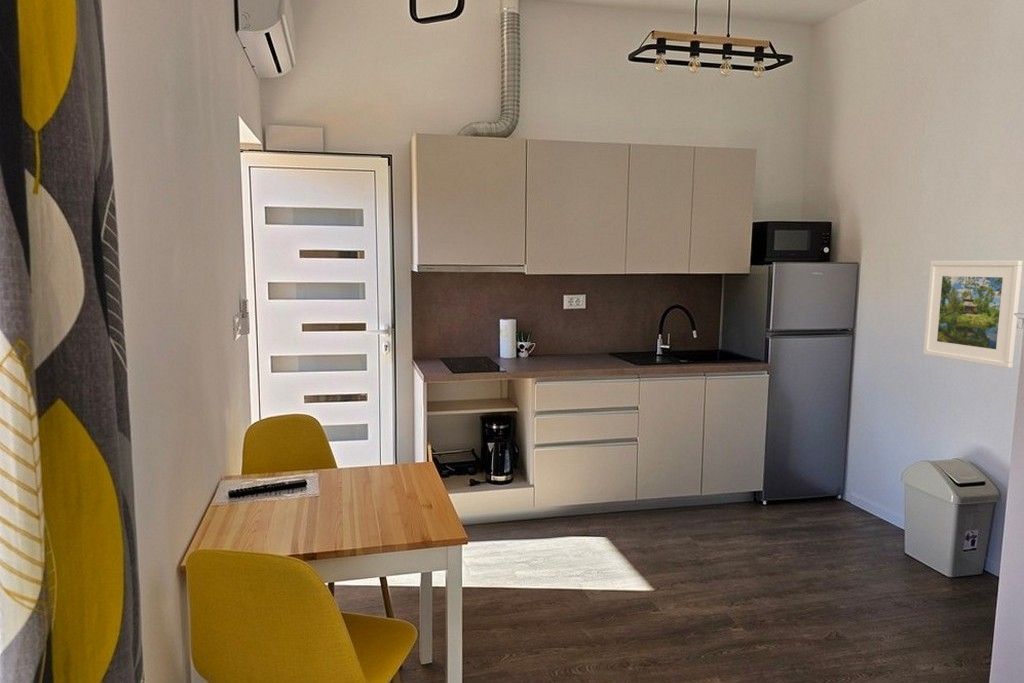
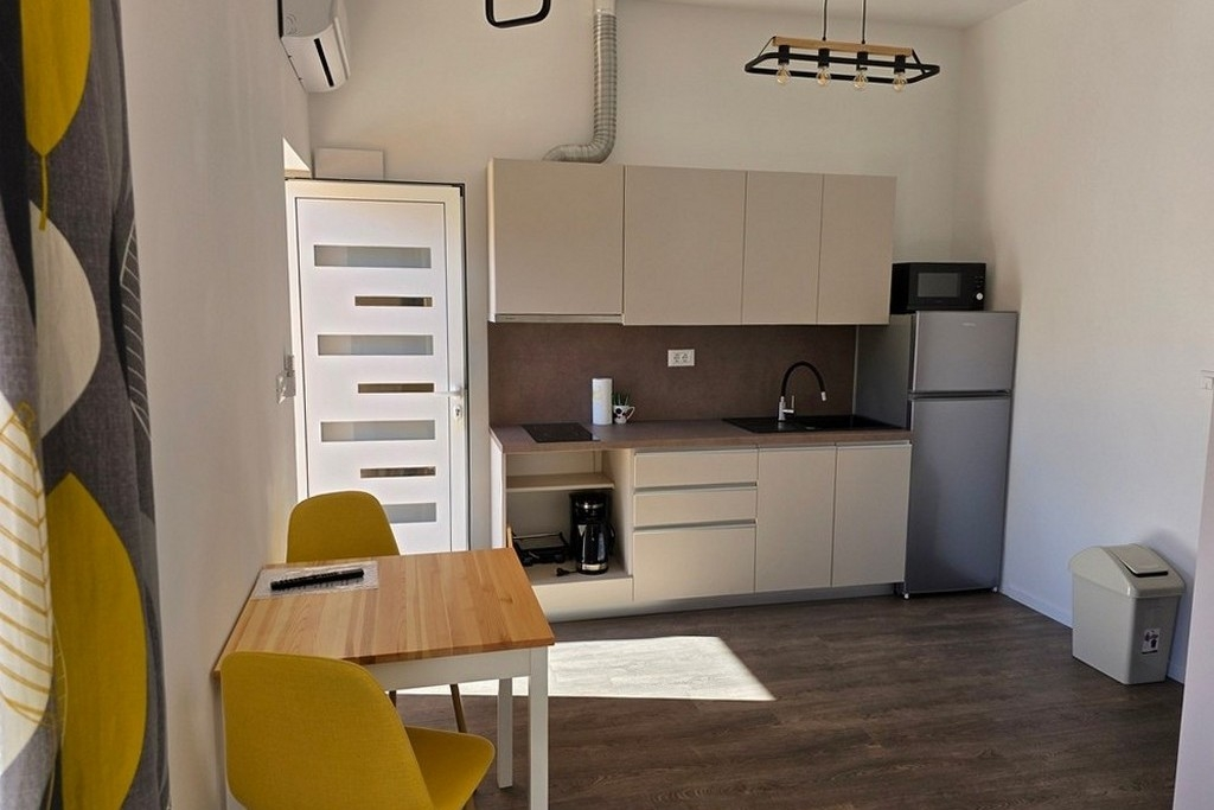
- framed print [922,260,1024,369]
